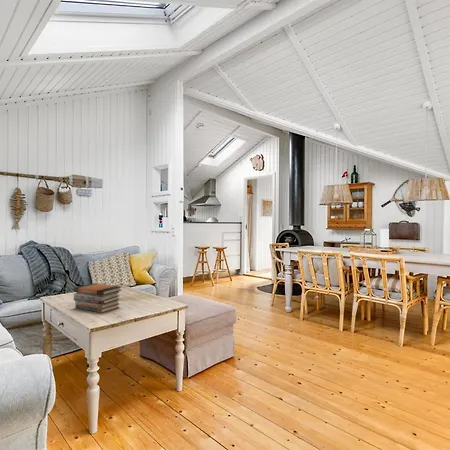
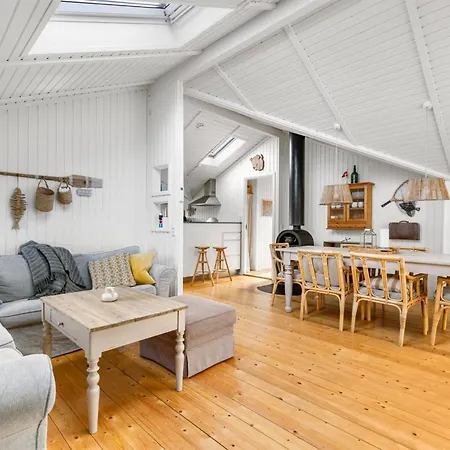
- book stack [73,282,122,314]
